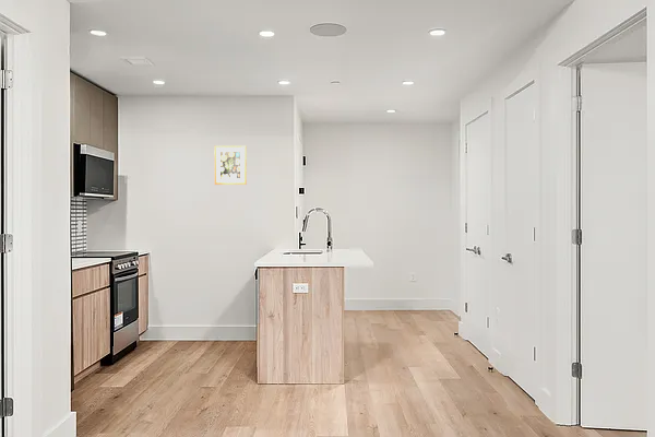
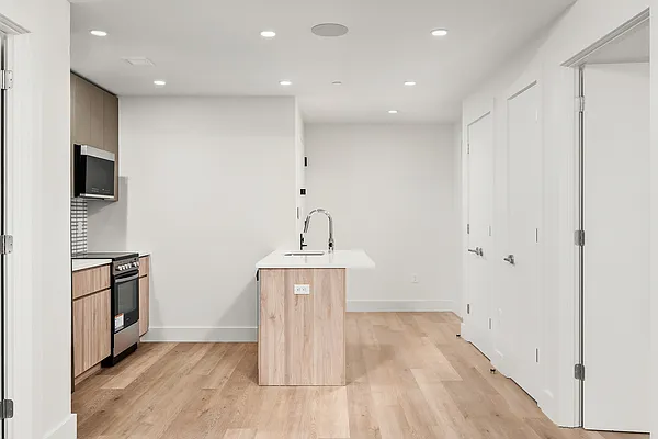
- wall art [214,144,248,186]
